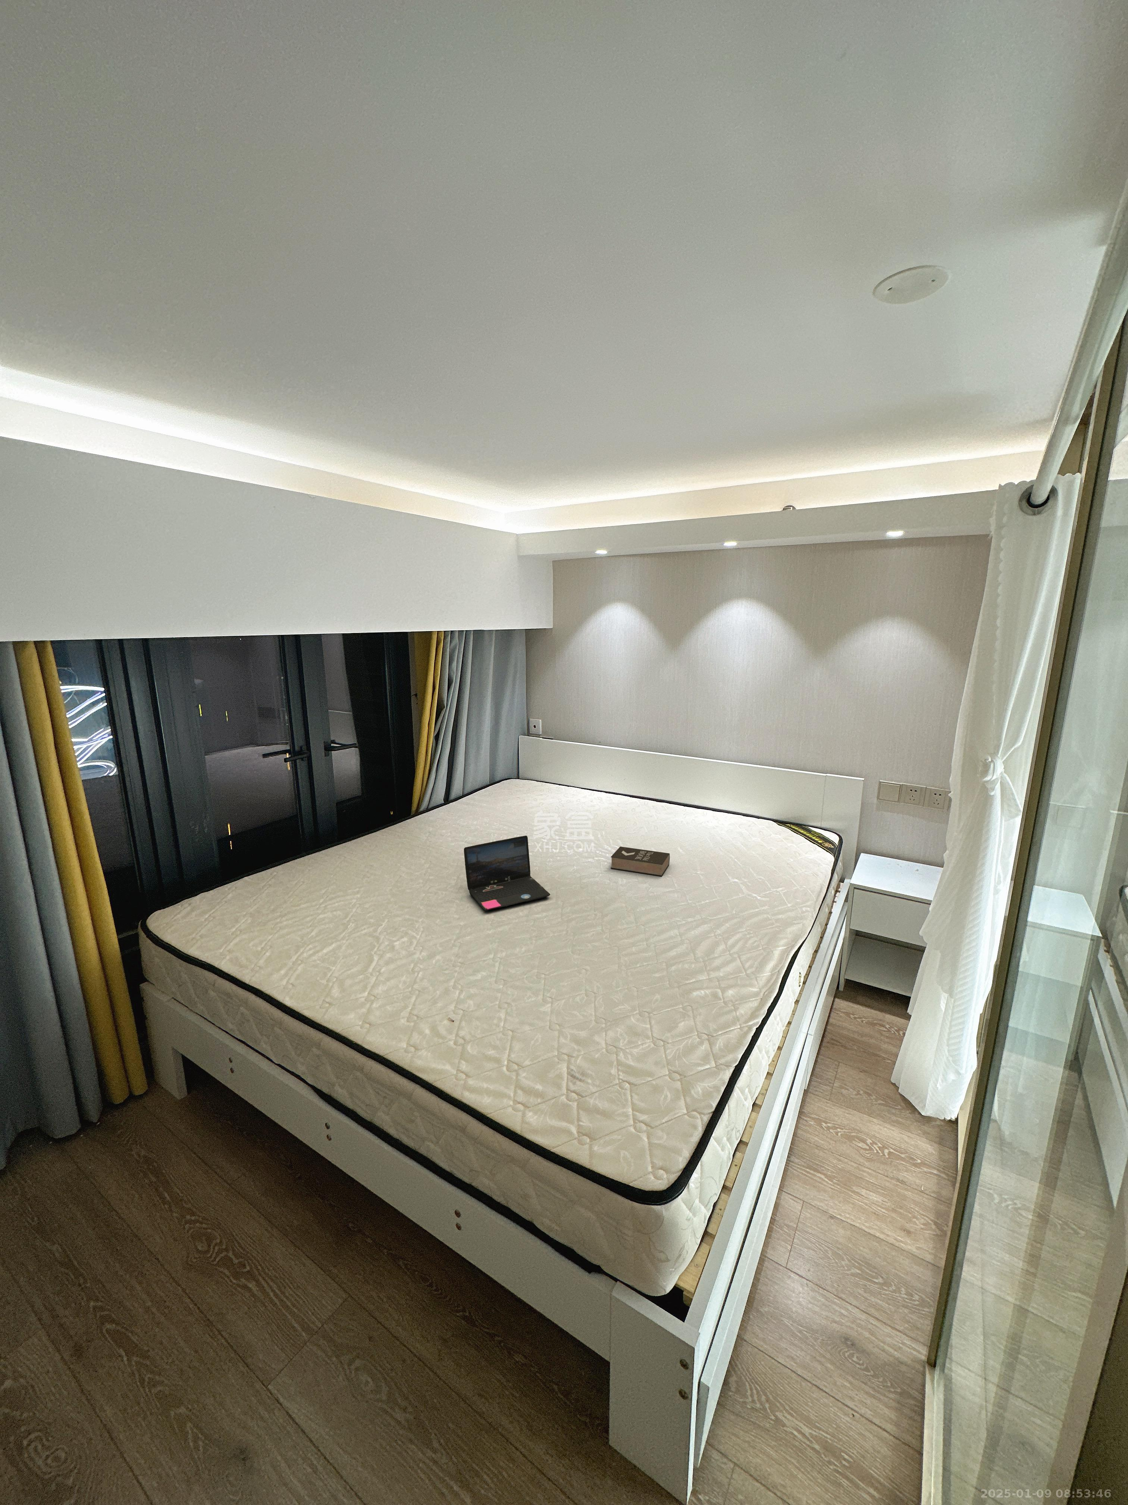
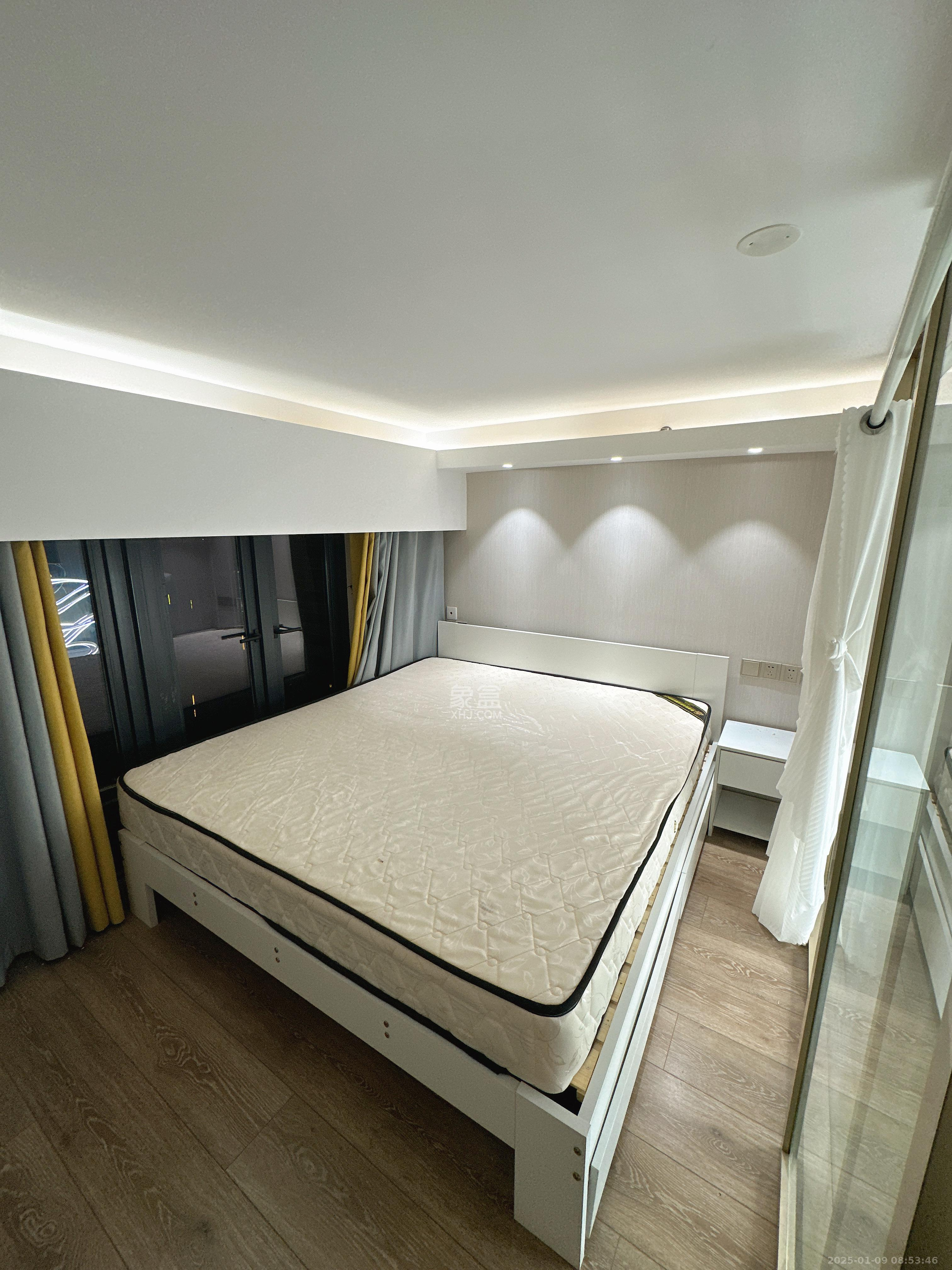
- laptop [463,835,551,911]
- book [610,846,669,877]
